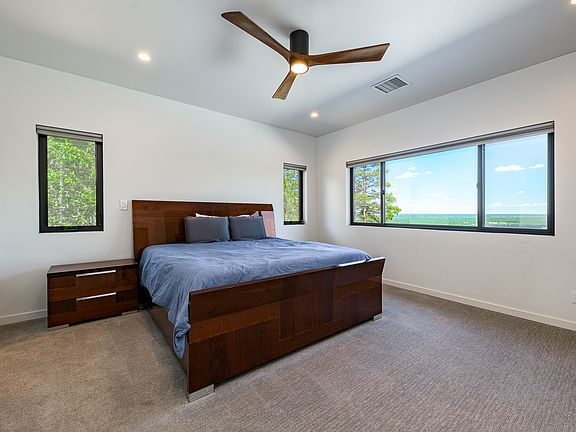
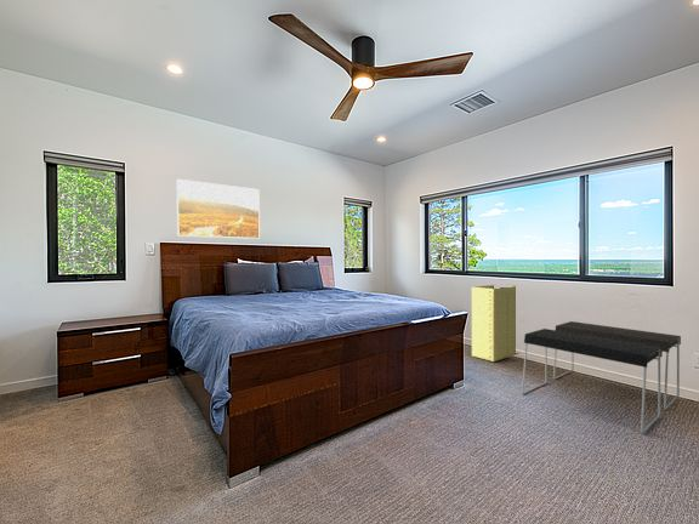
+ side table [521,320,682,435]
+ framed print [176,178,261,240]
+ laundry hamper [471,284,519,364]
